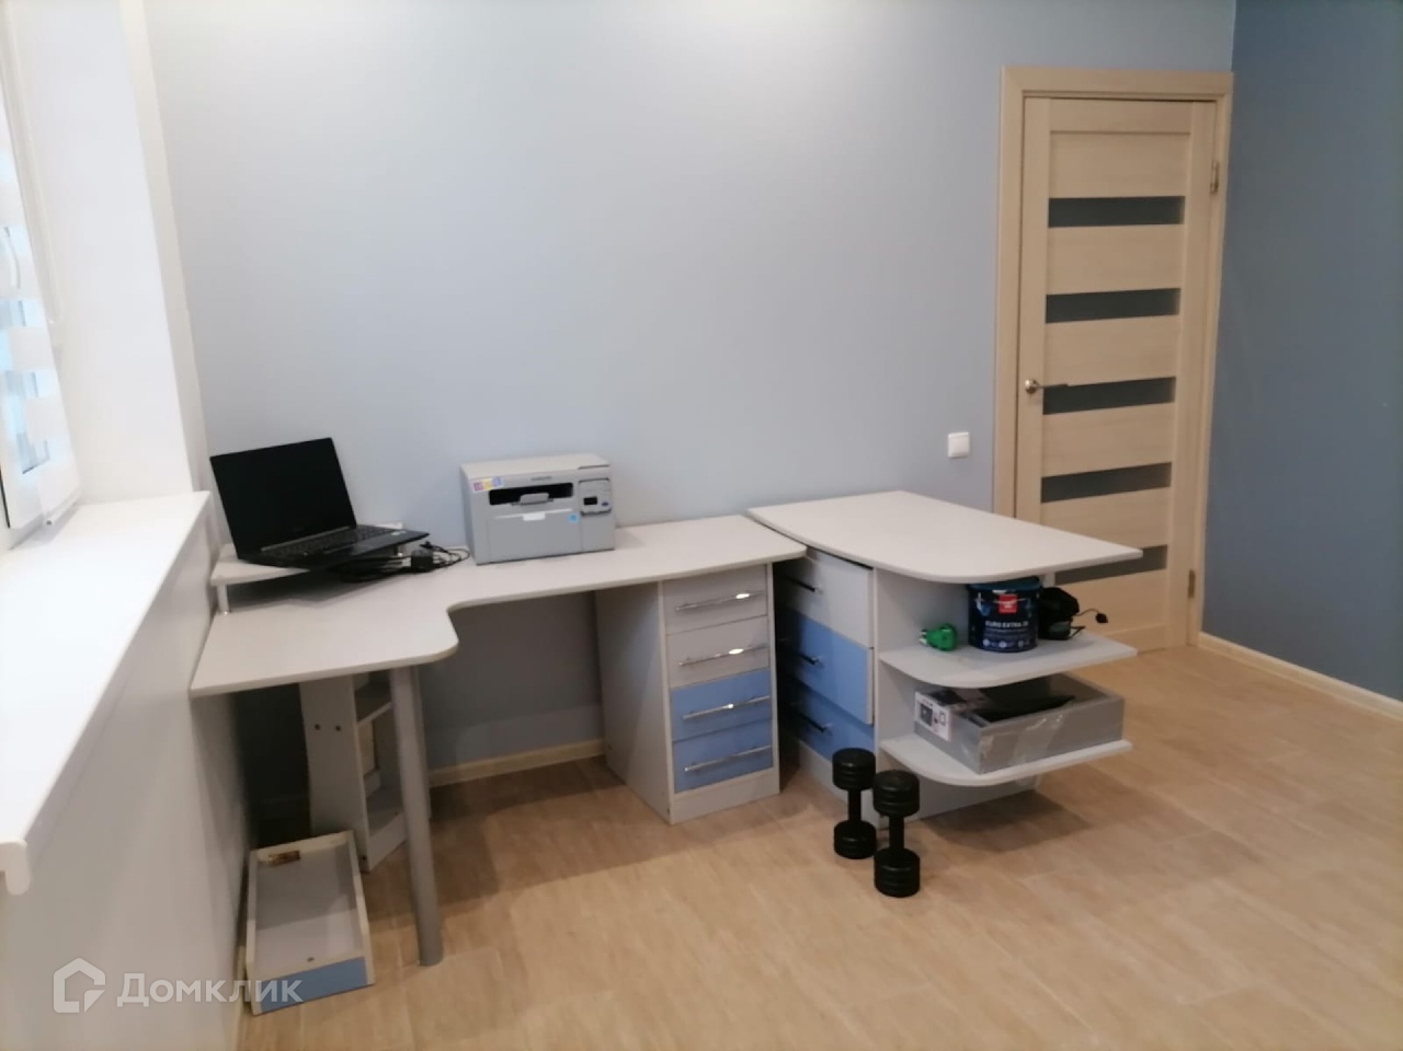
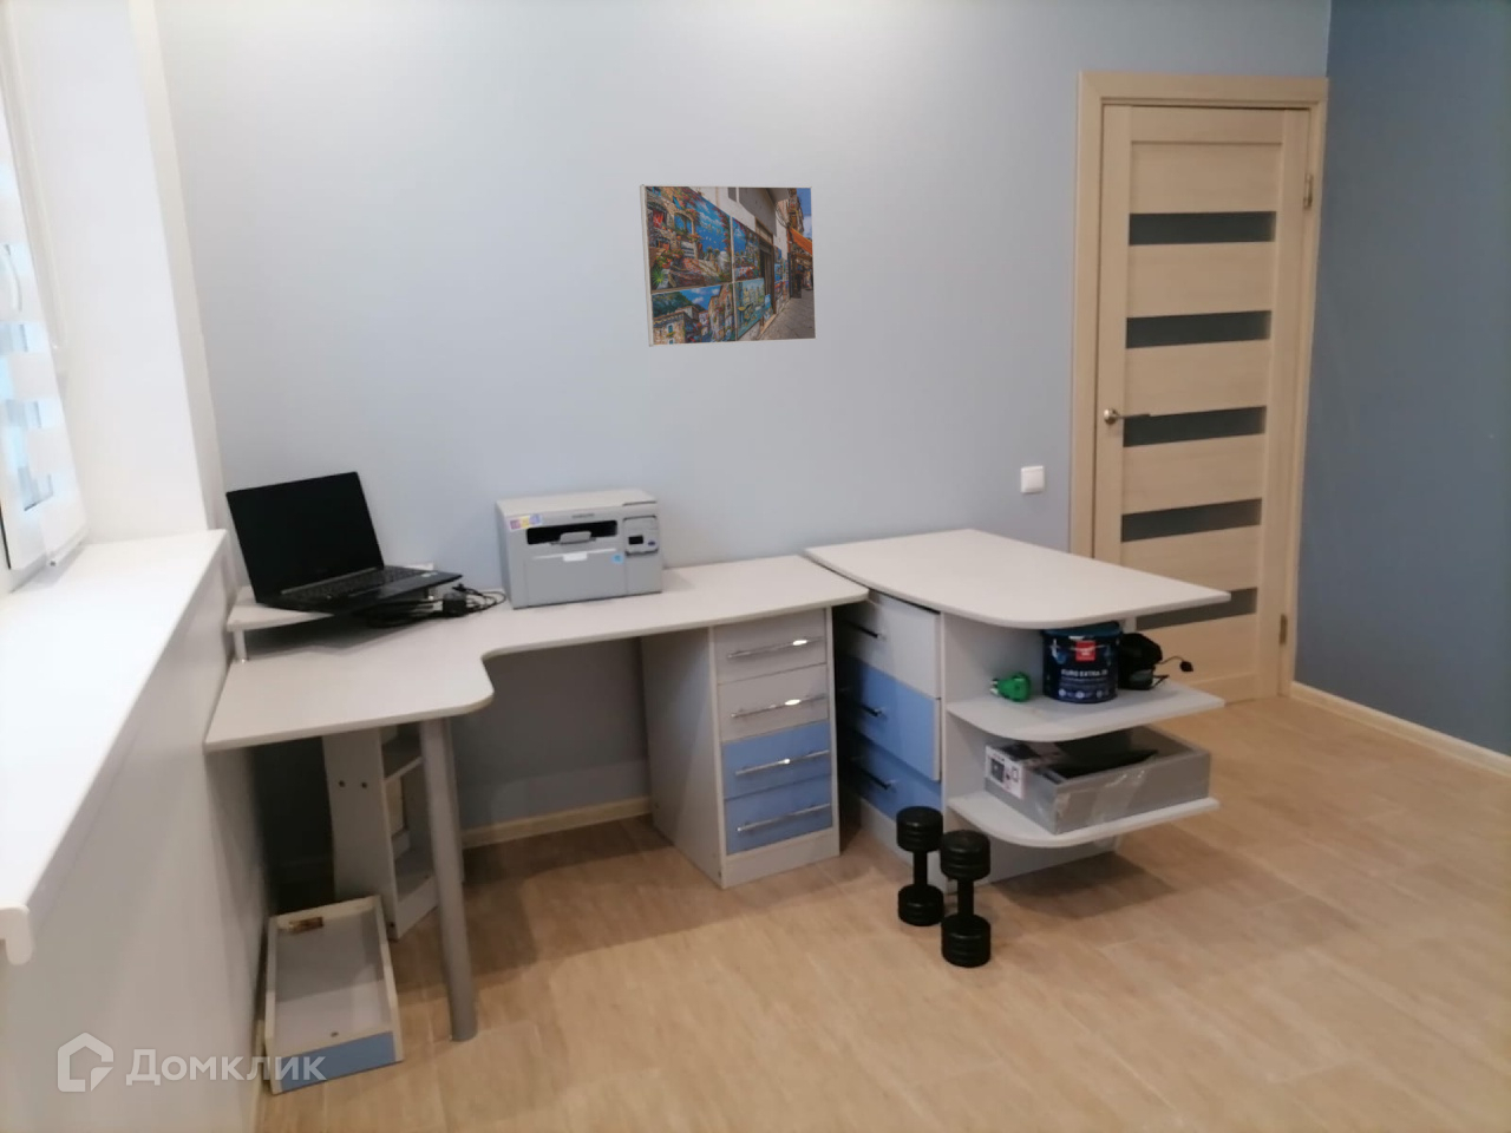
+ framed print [639,183,819,349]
